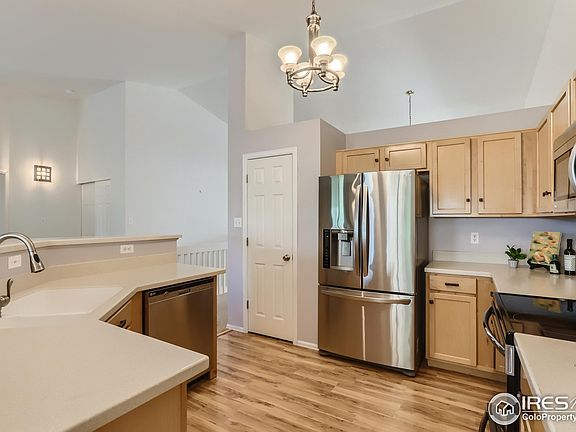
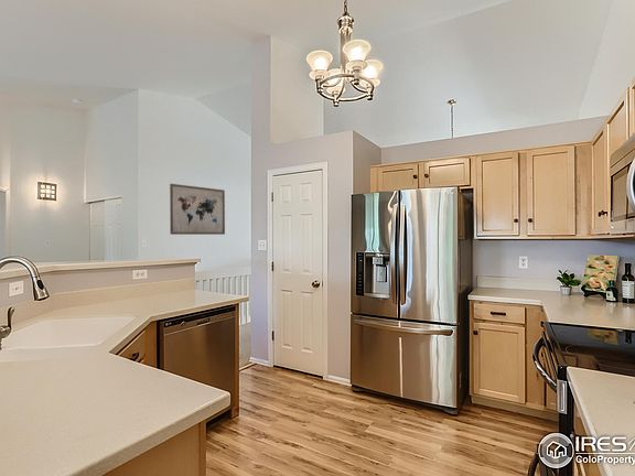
+ wall art [169,183,226,236]
